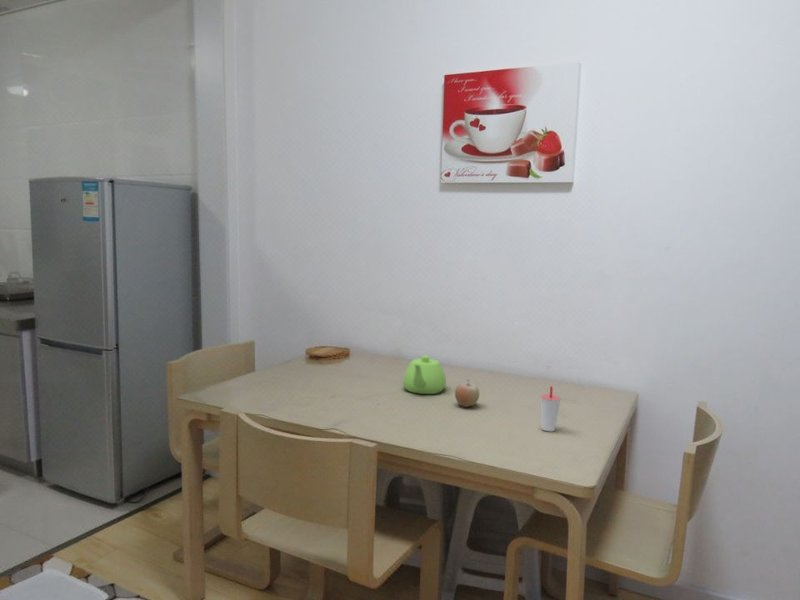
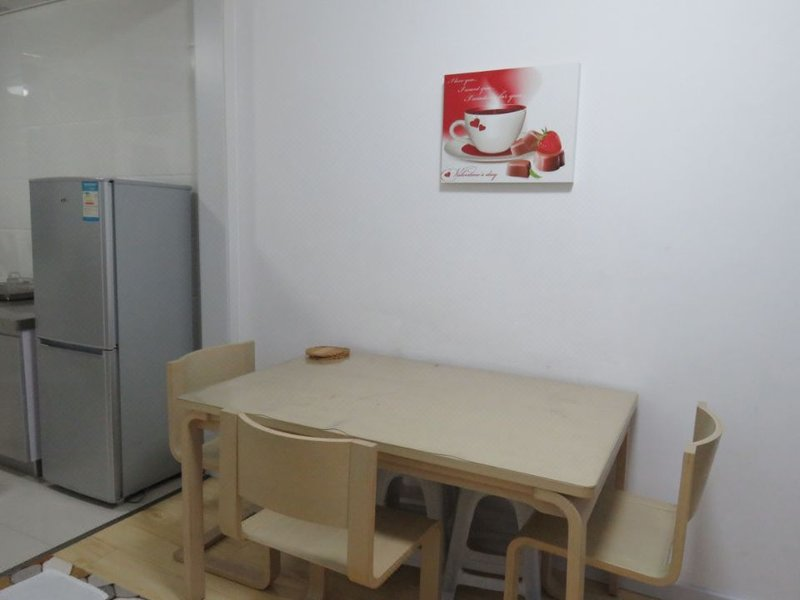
- cup [539,385,562,432]
- fruit [454,378,480,408]
- teapot [402,355,447,395]
